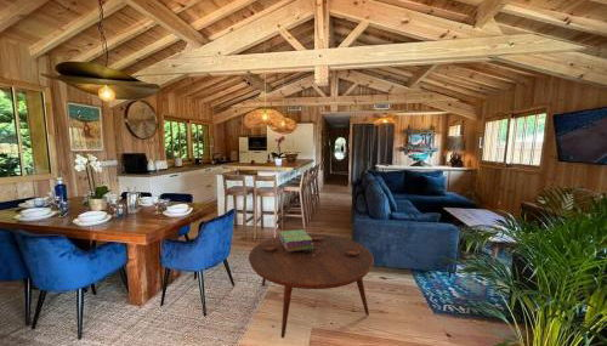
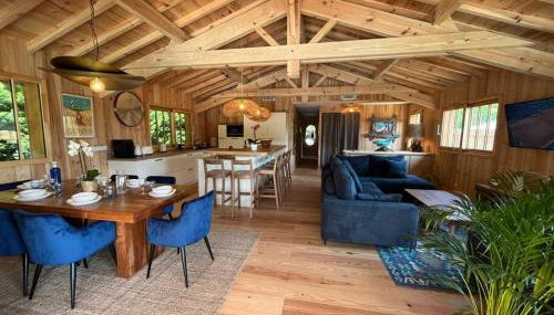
- stack of books [278,228,313,251]
- coffee table [248,232,375,339]
